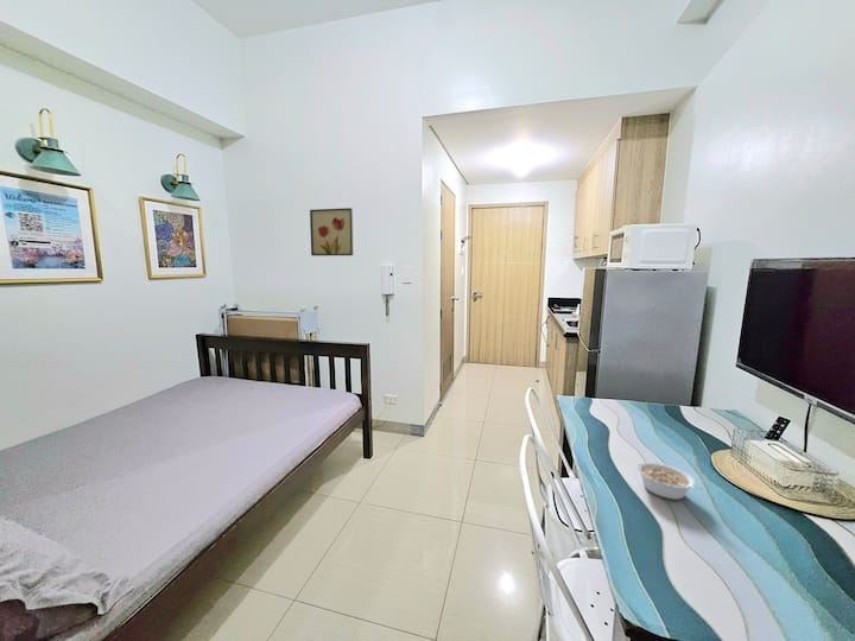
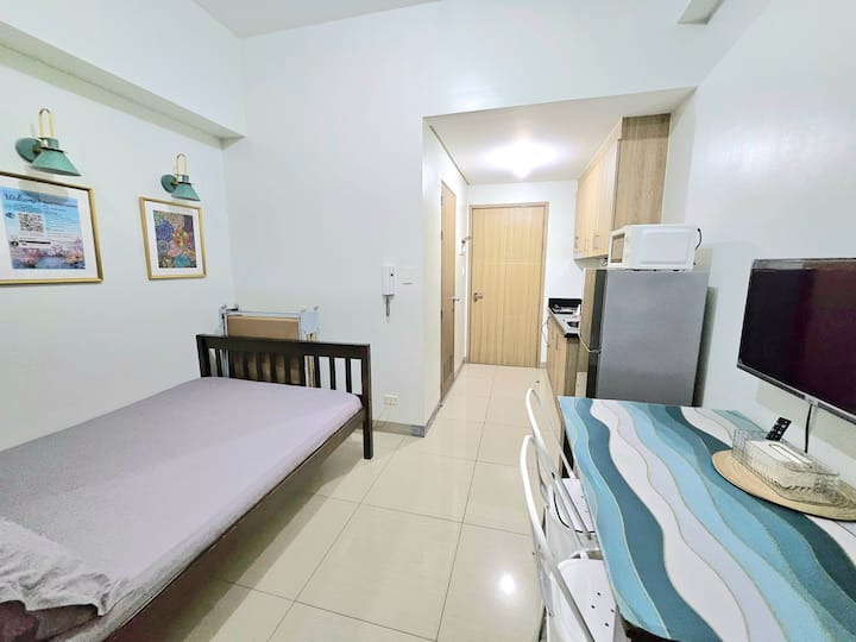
- legume [635,461,704,501]
- wall art [309,207,354,256]
